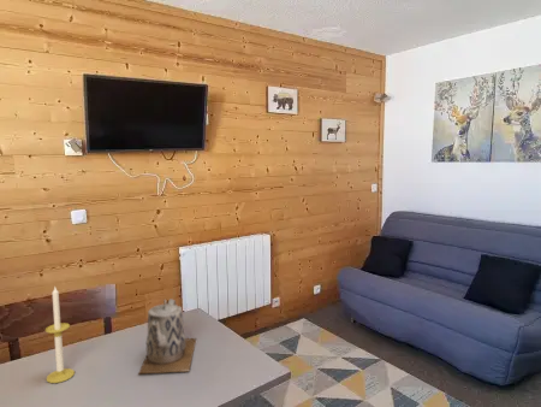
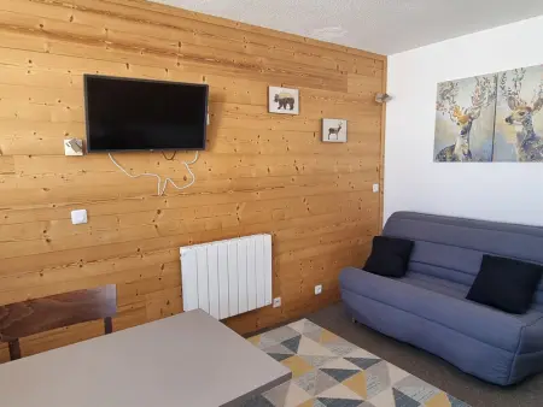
- teapot [137,297,197,374]
- candle [44,287,76,384]
